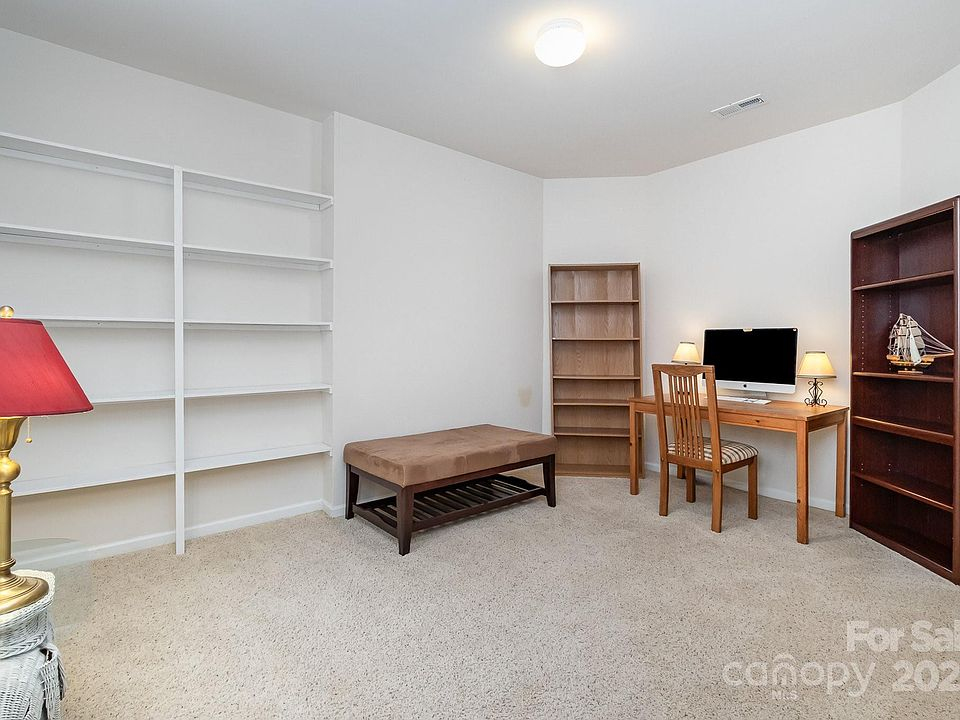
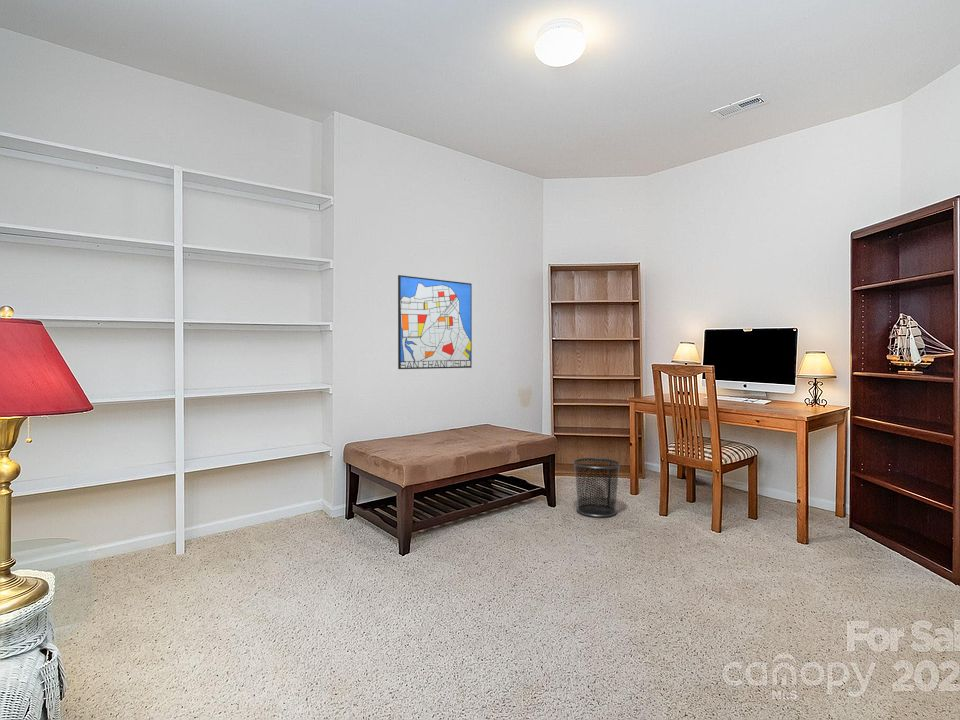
+ wall art [397,274,473,370]
+ waste bin [572,457,621,518]
